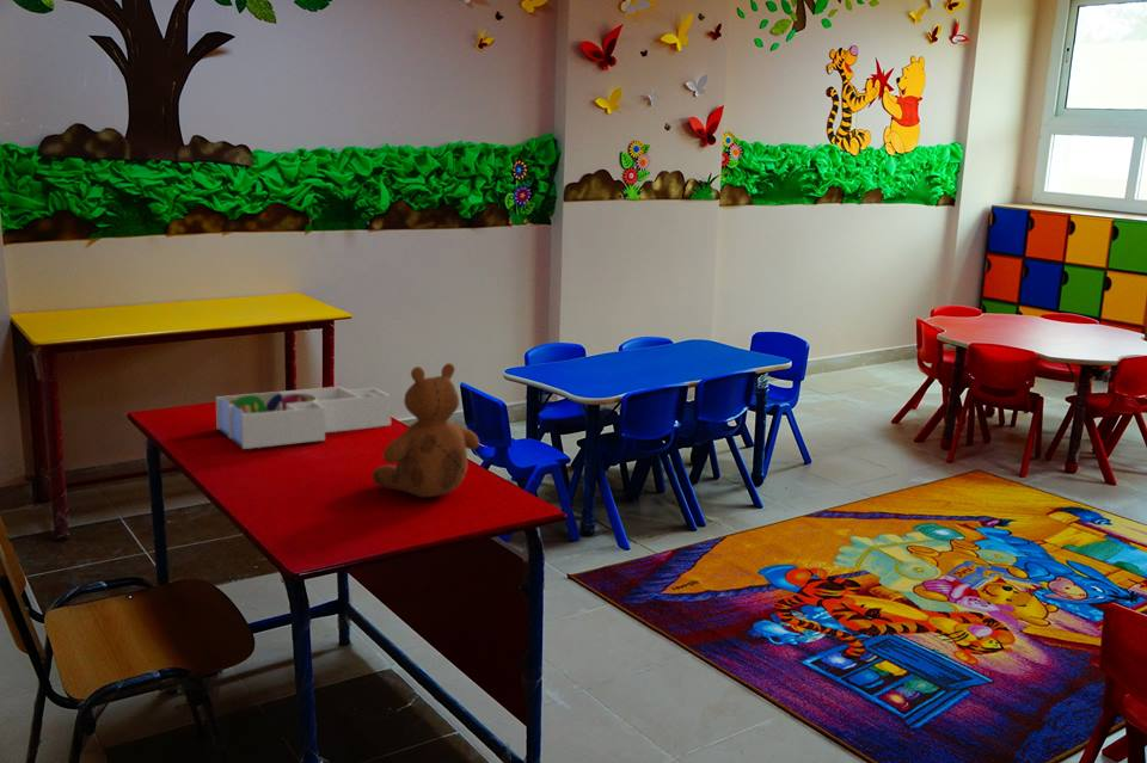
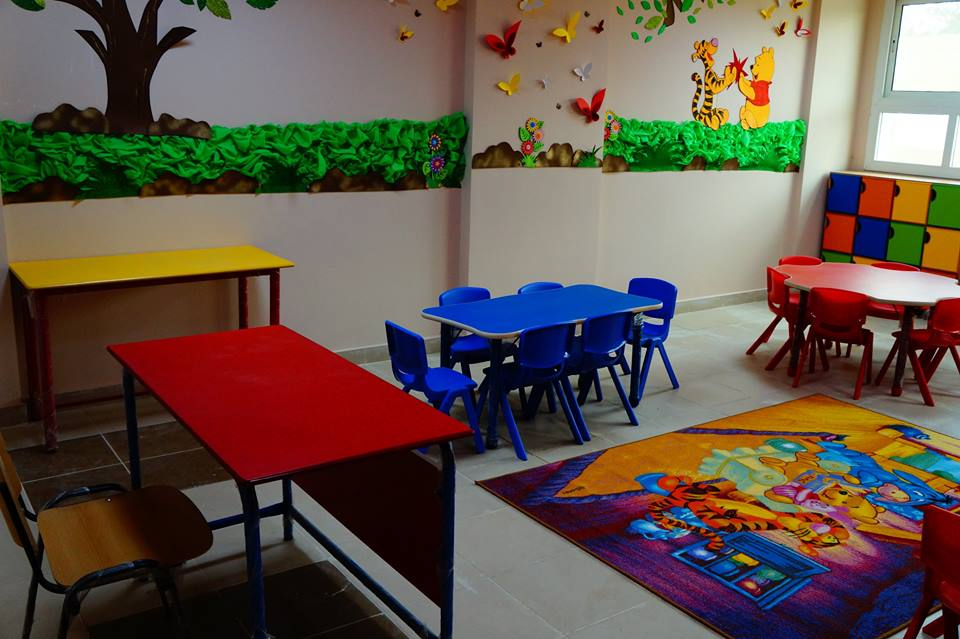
- teddy bear [372,362,480,498]
- desk organizer [215,386,392,450]
